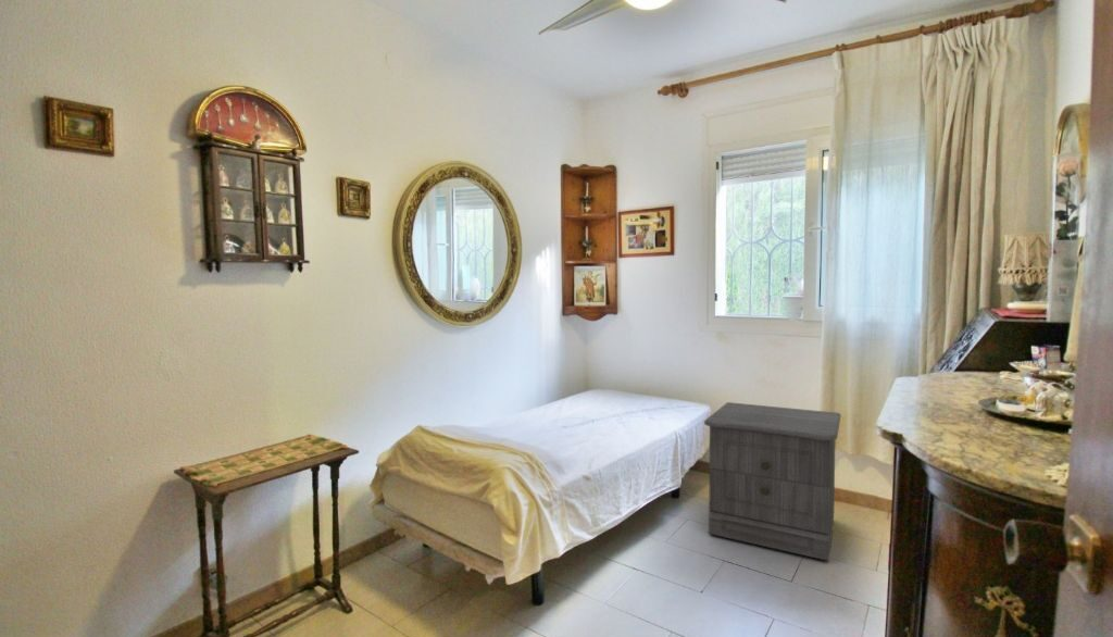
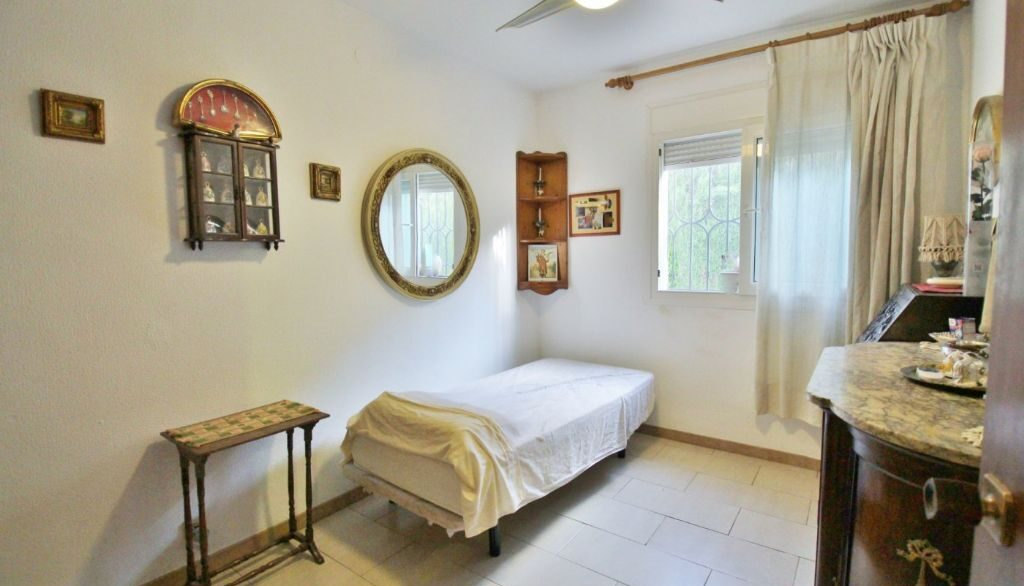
- nightstand [703,401,842,562]
